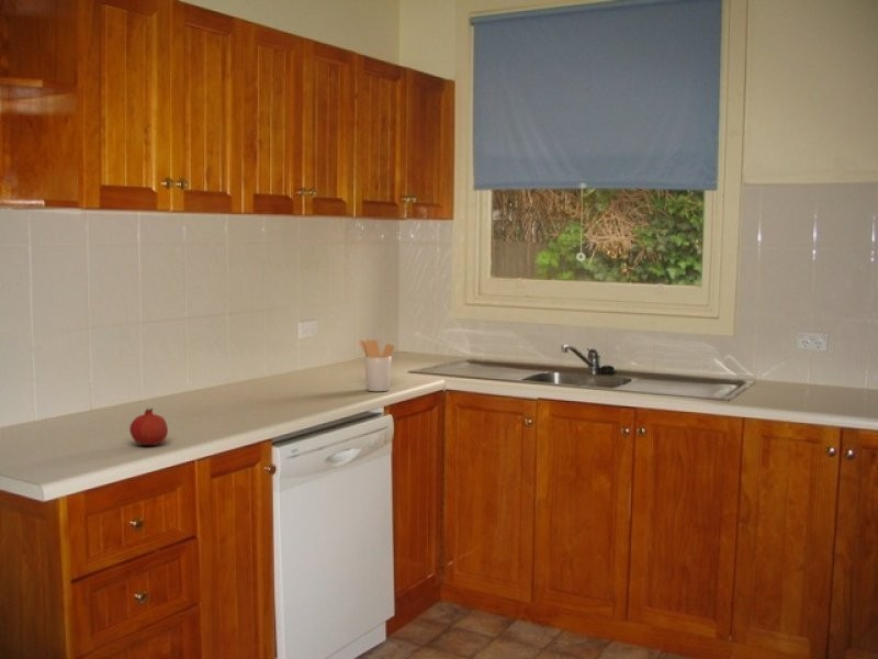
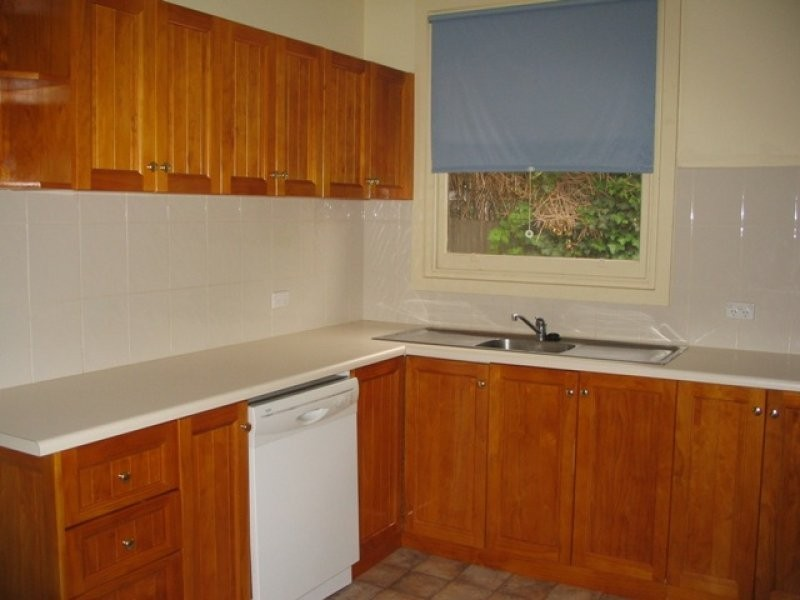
- utensil holder [358,338,395,392]
- fruit [128,406,169,447]
